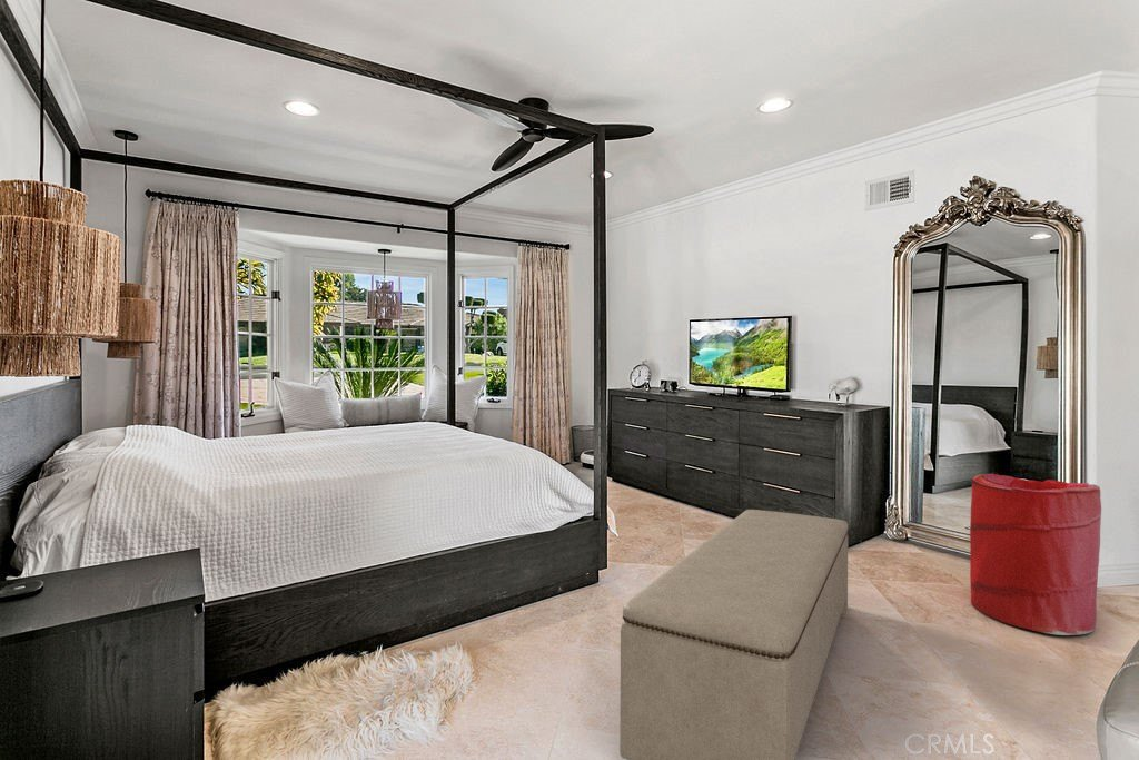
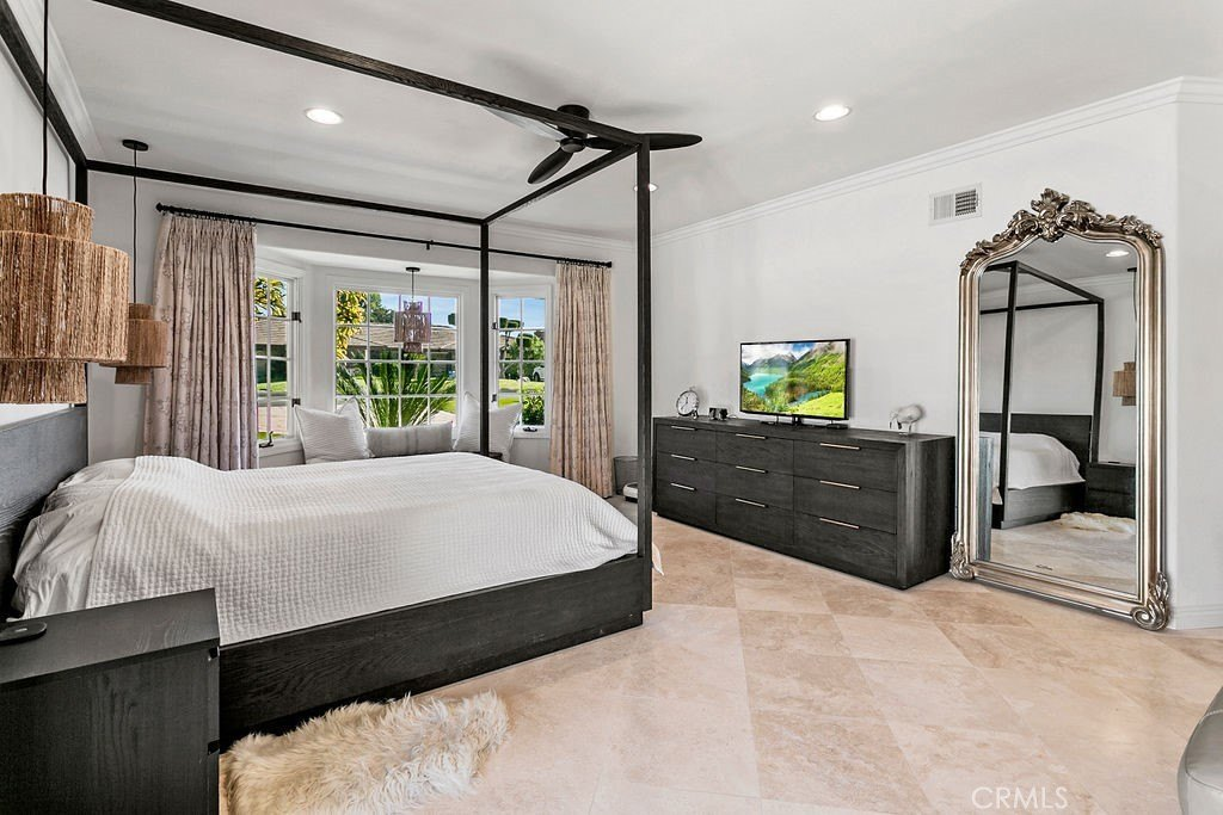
- laundry hamper [969,473,1102,636]
- bench [618,509,850,760]
